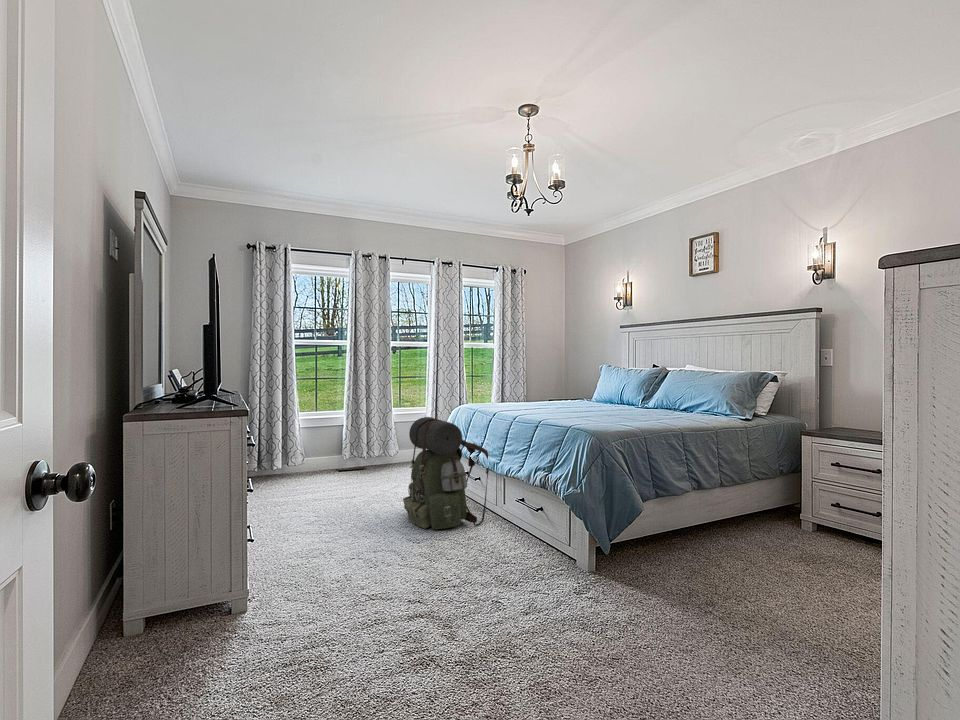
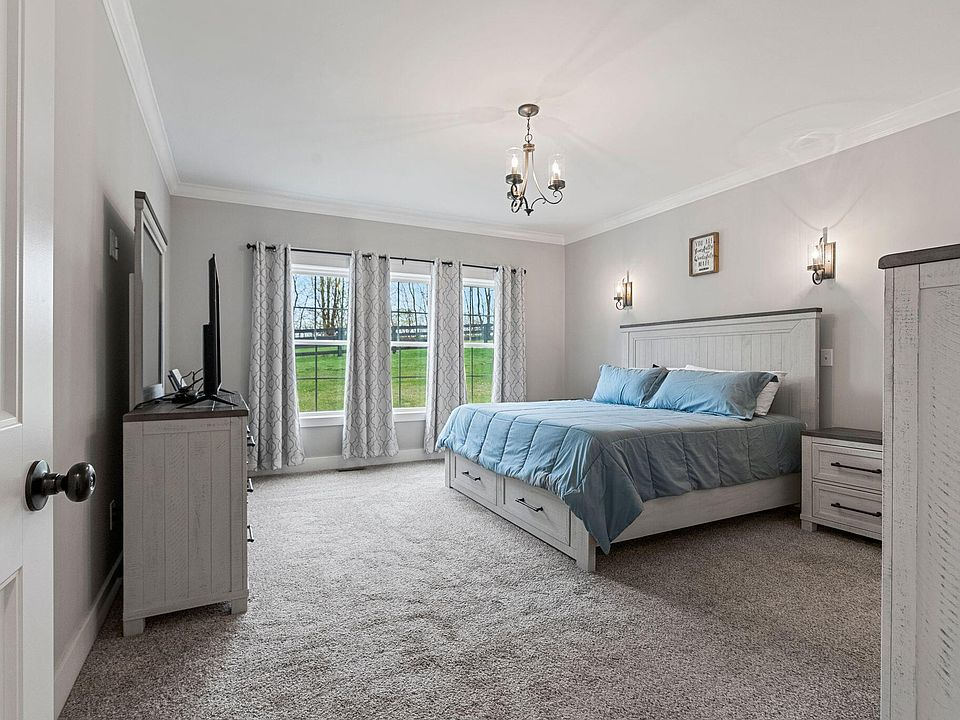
- backpack [402,416,491,530]
